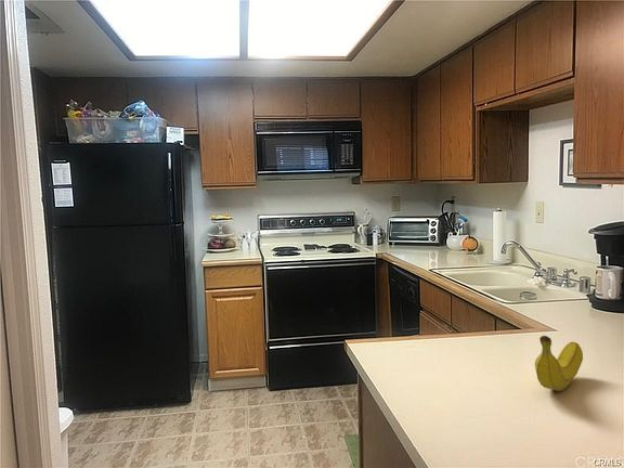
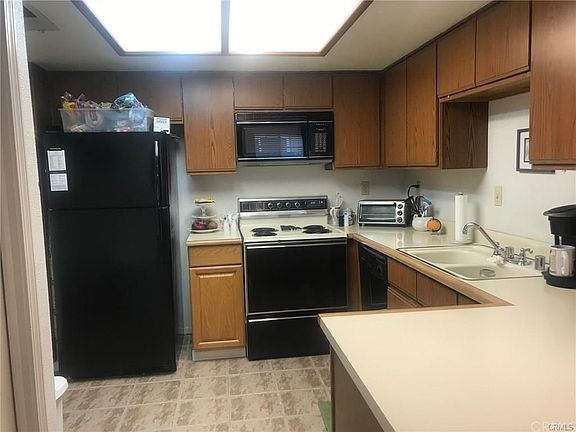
- fruit [534,335,584,392]
